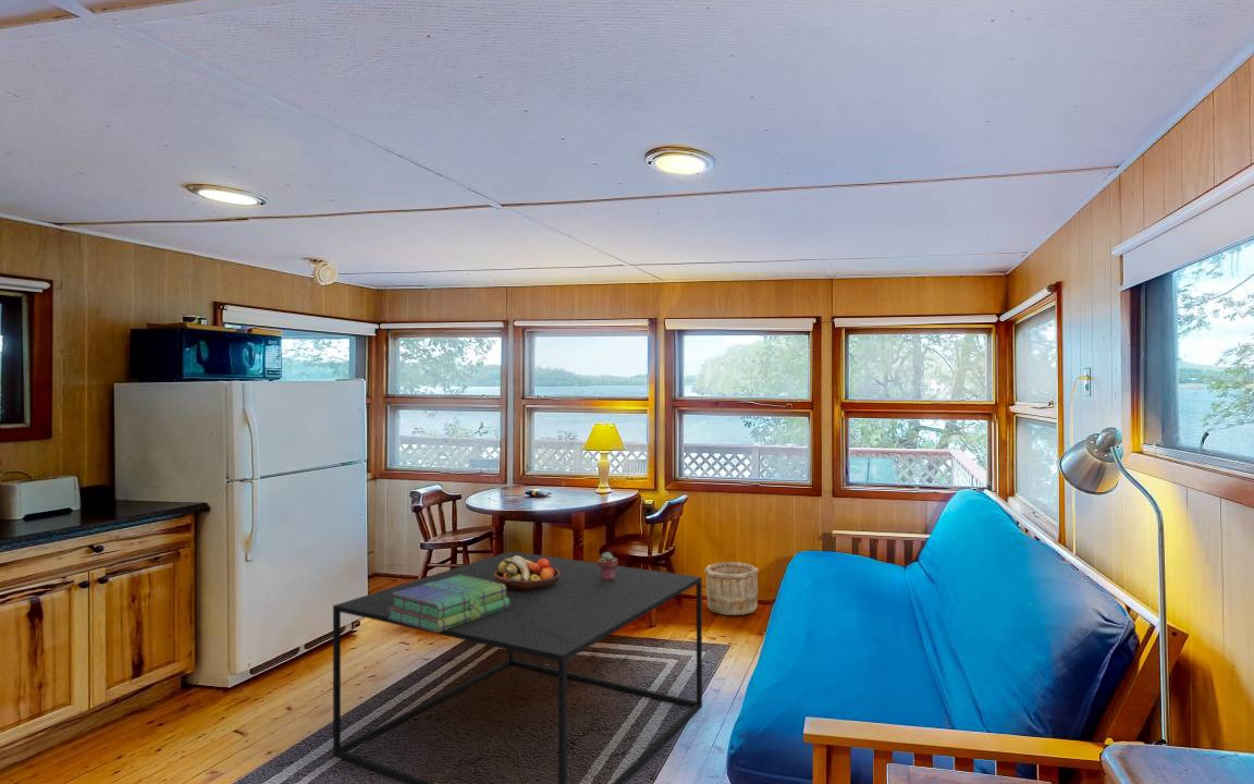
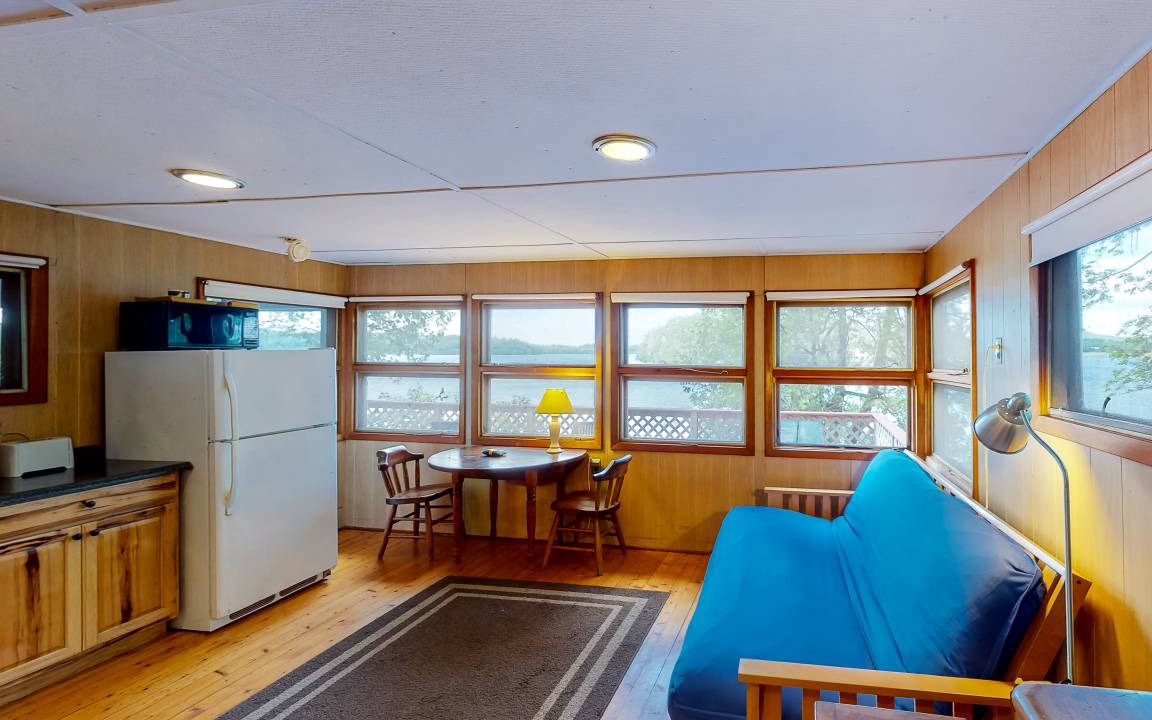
- potted succulent [597,551,619,579]
- stack of books [388,575,509,633]
- coffee table [332,550,703,784]
- wooden bucket [703,561,760,616]
- fruit bowl [494,555,560,591]
